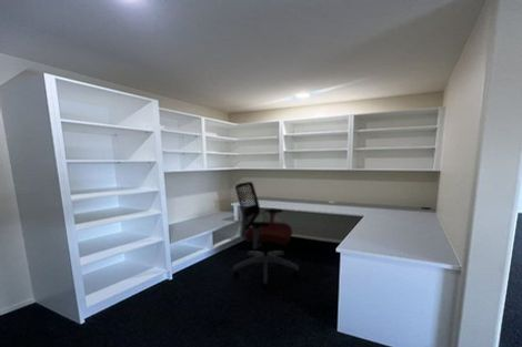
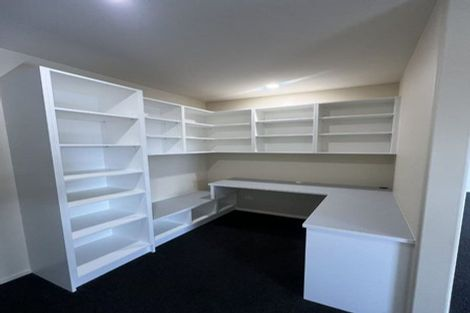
- office chair [232,181,300,289]
